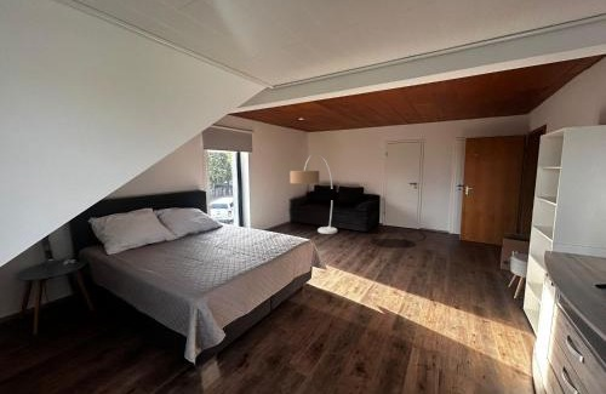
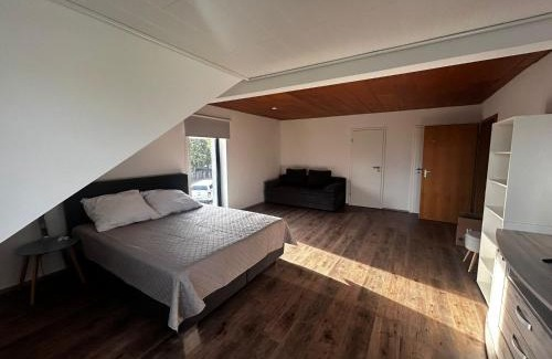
- floor lamp [288,153,338,235]
